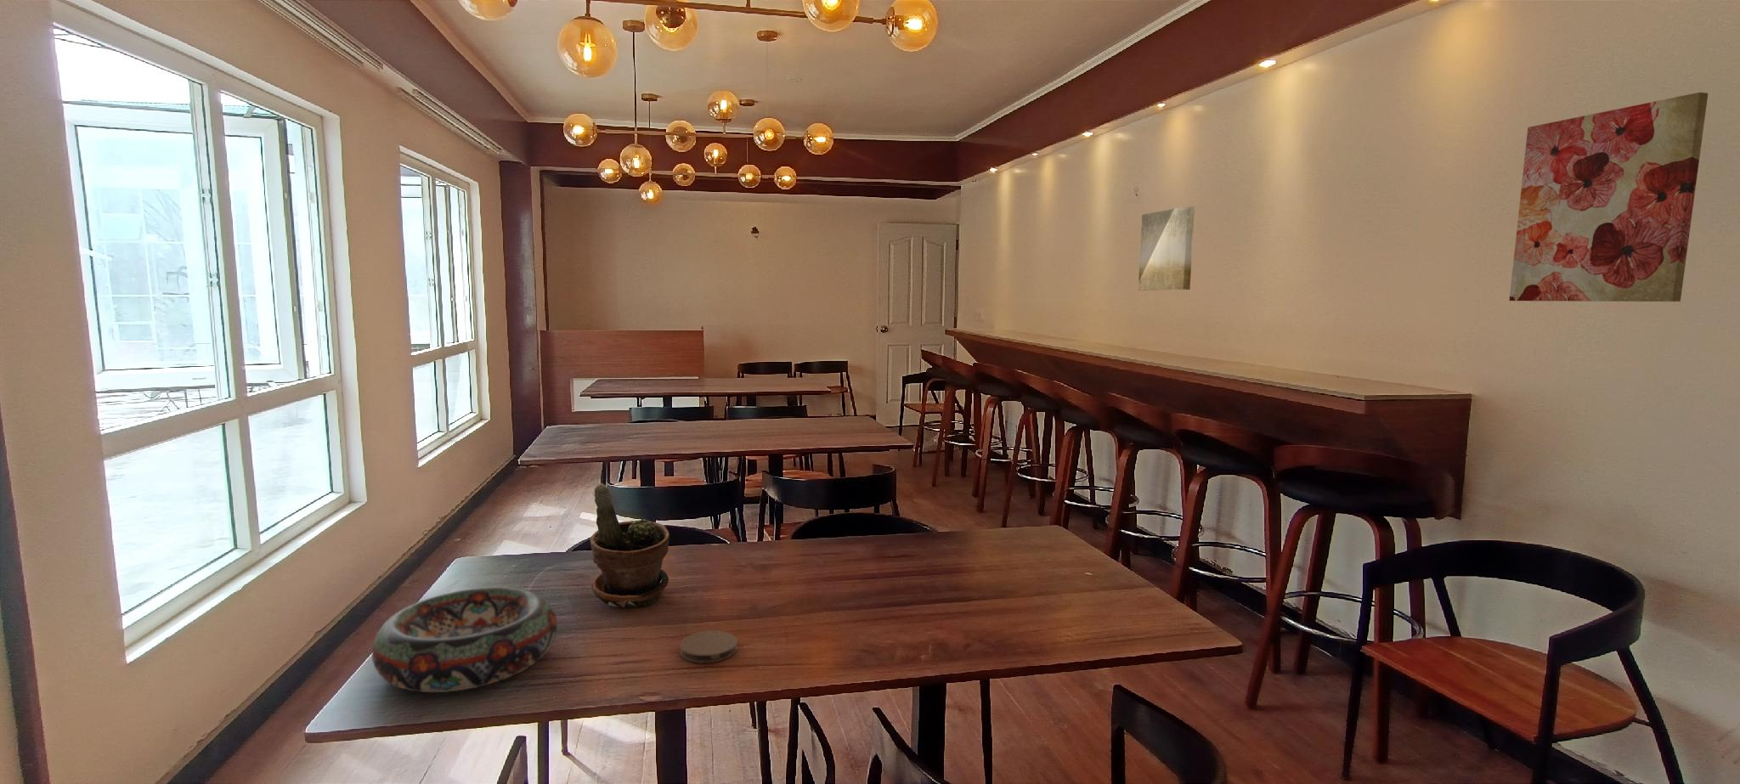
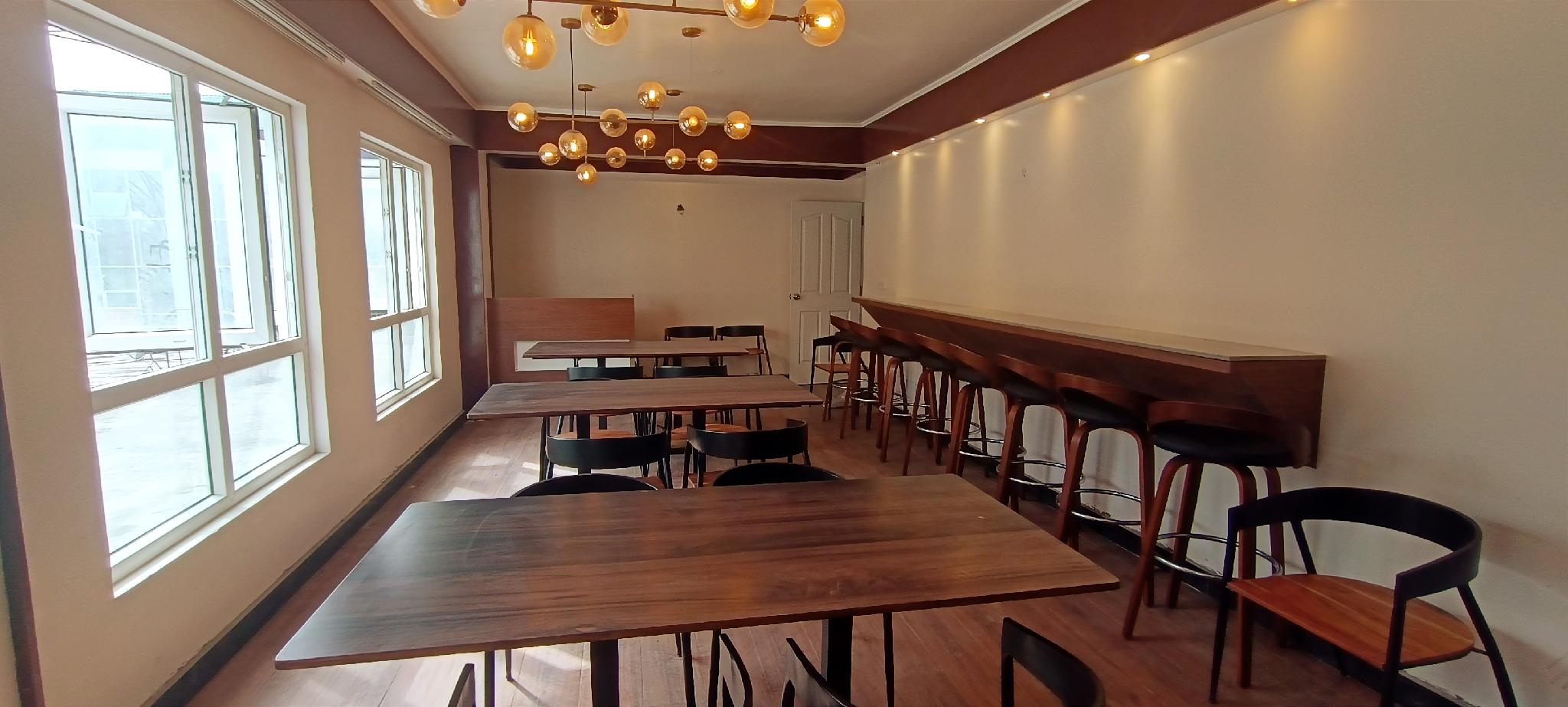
- decorative bowl [372,587,558,693]
- wall art [1509,92,1709,303]
- wall art [1137,205,1195,292]
- potted plant [589,482,670,609]
- coaster [679,630,738,663]
